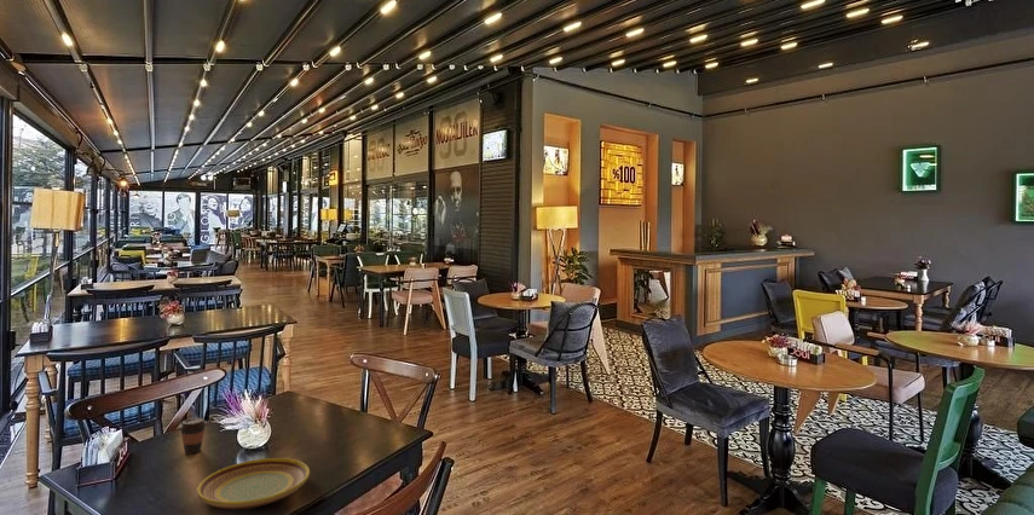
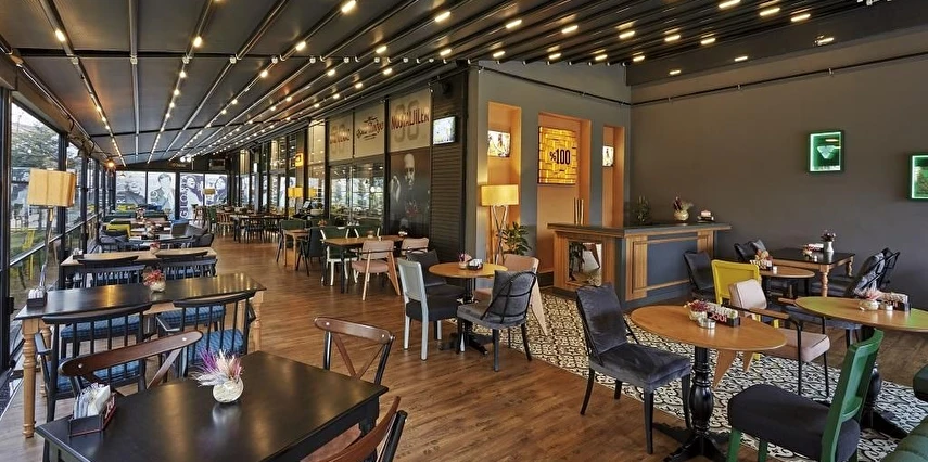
- coffee cup [178,417,208,456]
- plate [196,457,311,510]
